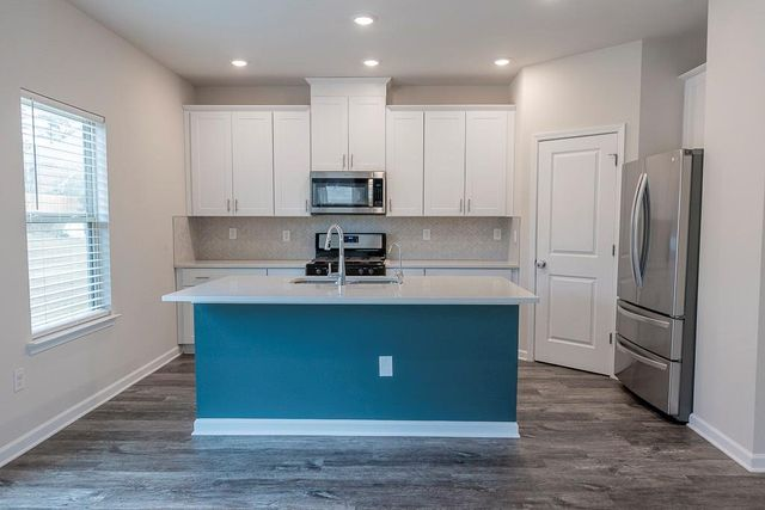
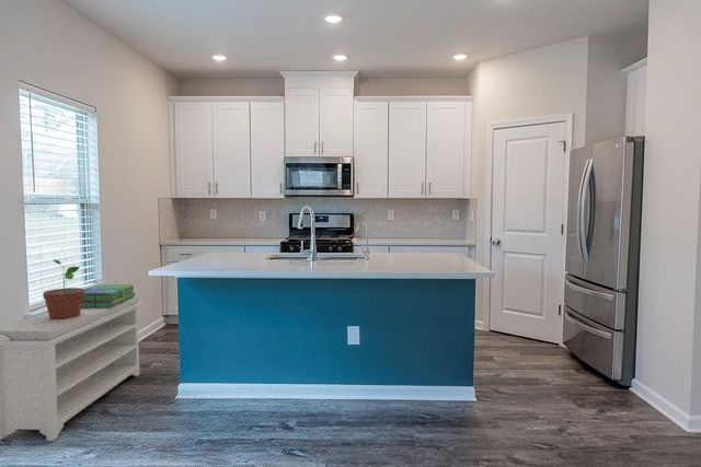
+ potted plant [43,259,84,319]
+ stack of books [81,283,136,308]
+ bench [0,295,143,442]
